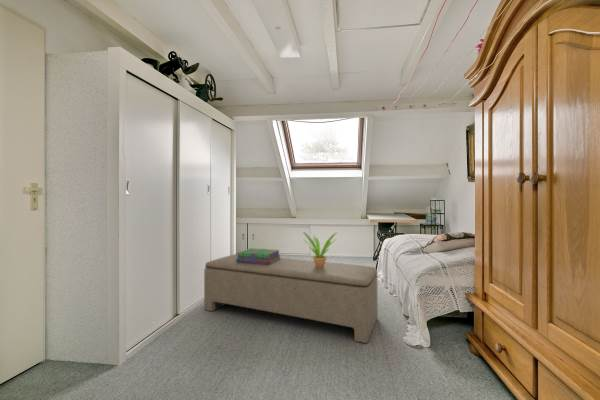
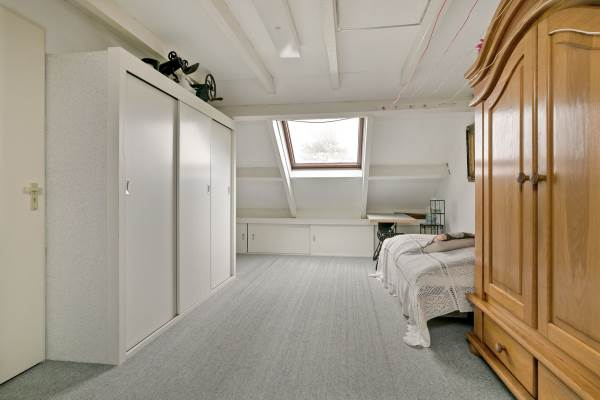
- potted plant [302,231,338,268]
- bench [203,253,379,344]
- stack of books [236,247,281,265]
